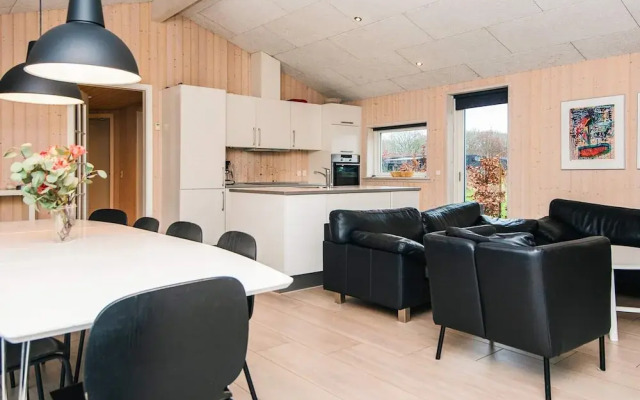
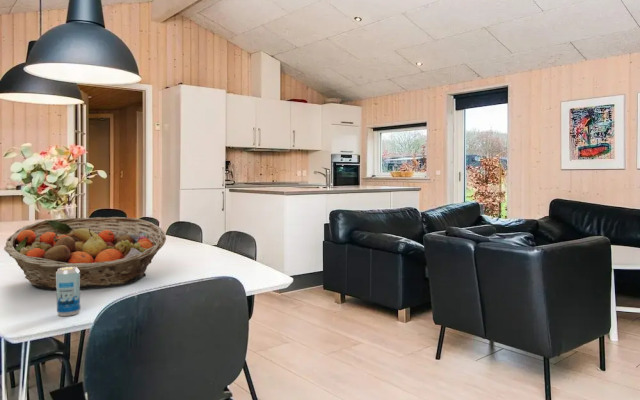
+ fruit basket [3,216,167,290]
+ beverage can [55,267,81,317]
